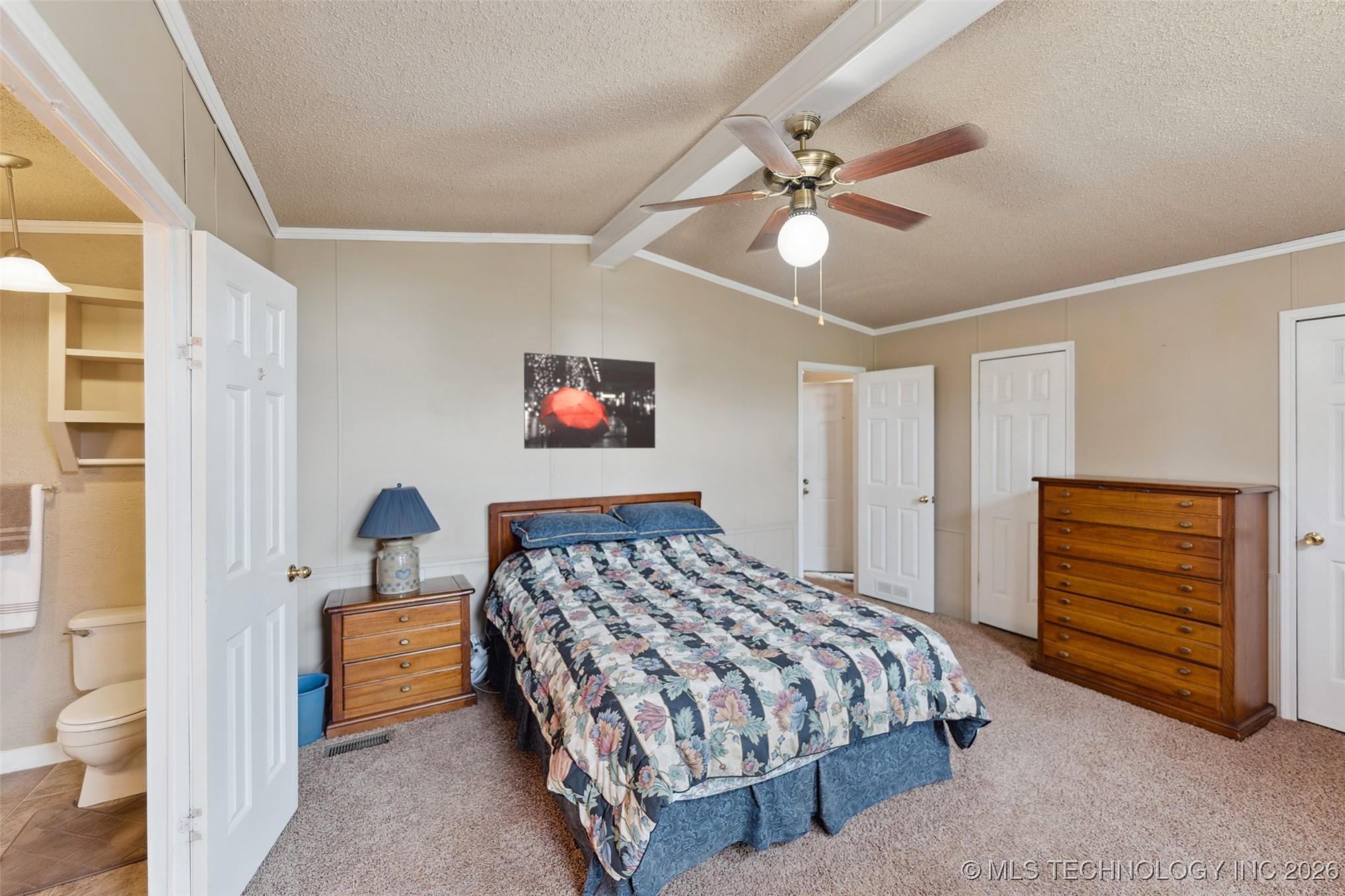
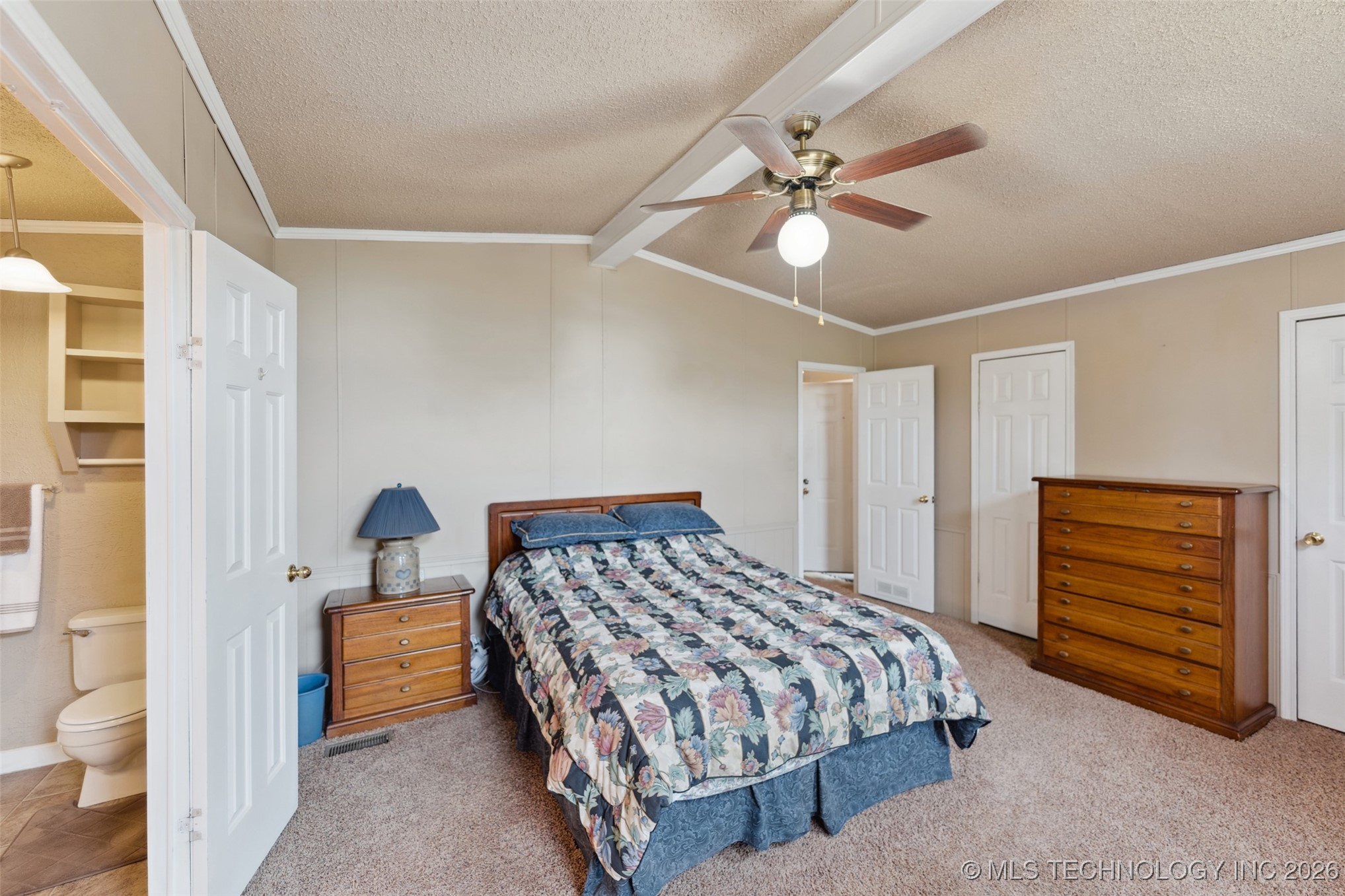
- wall art [523,352,656,450]
